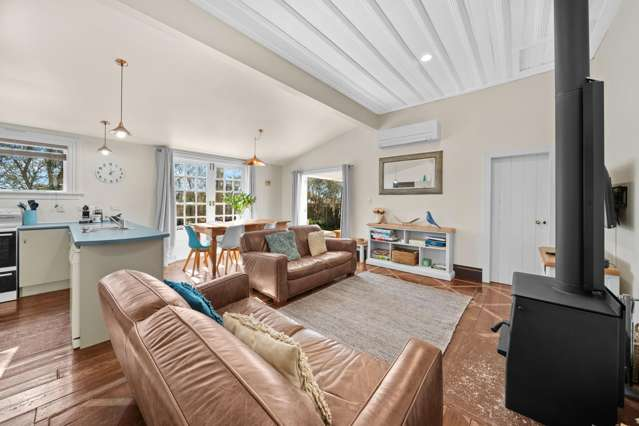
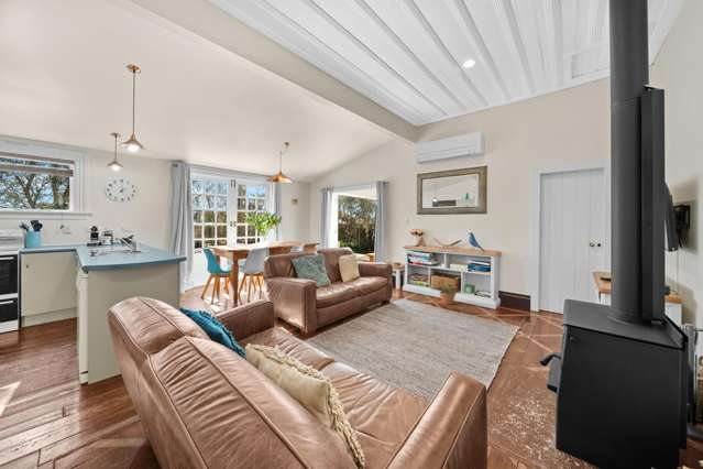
+ potted plant [436,280,461,305]
